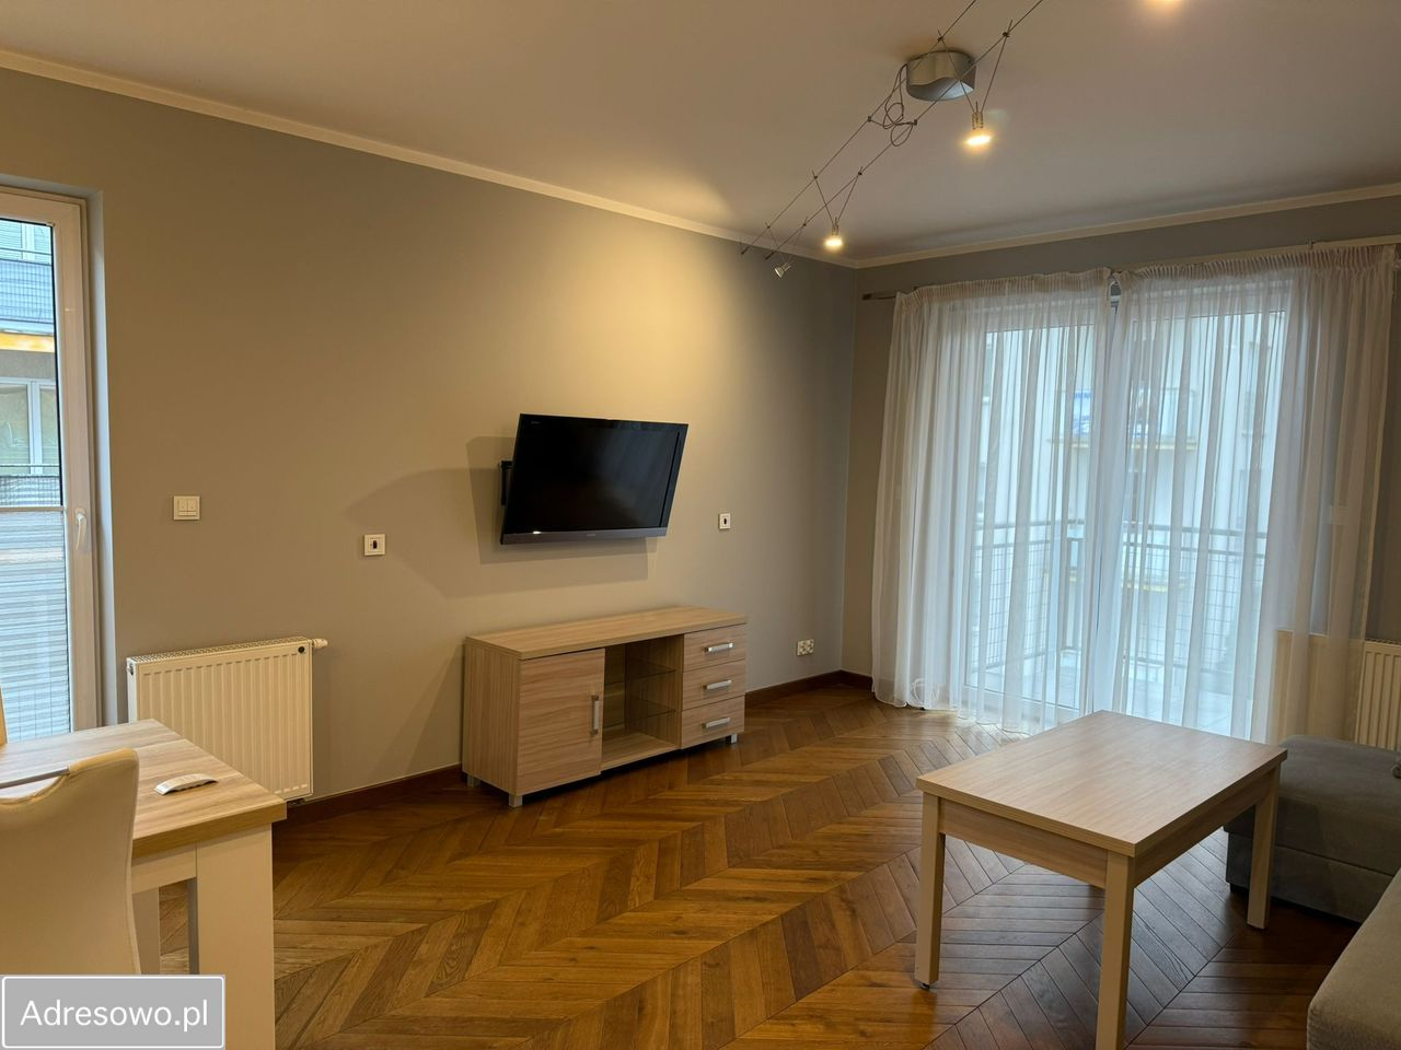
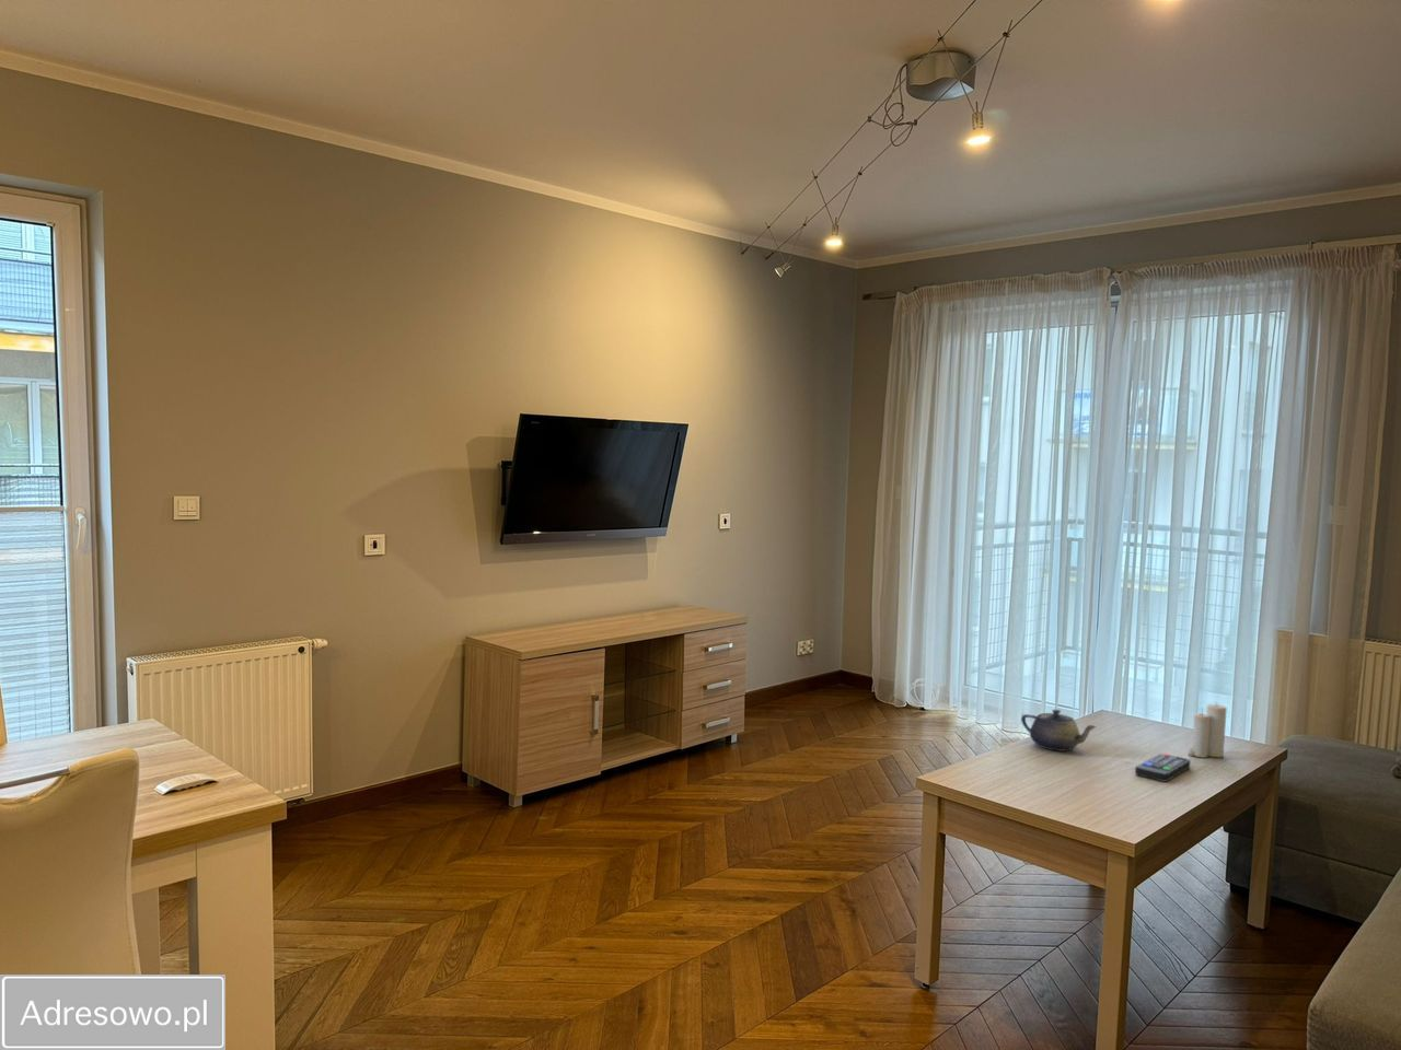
+ remote control [1134,752,1191,783]
+ teapot [1020,709,1098,752]
+ candle [1188,704,1228,758]
